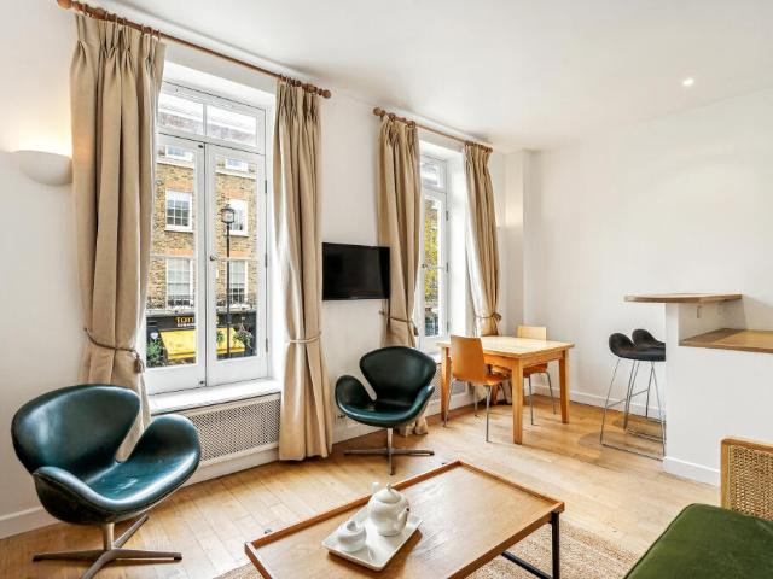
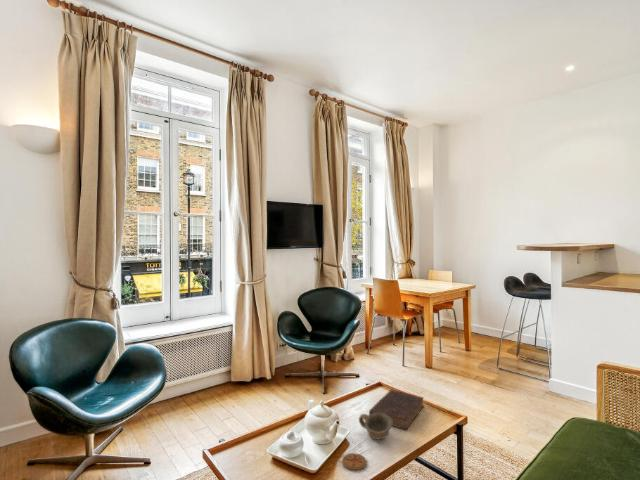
+ coaster [341,452,368,471]
+ book [368,388,425,431]
+ cup [358,413,392,440]
